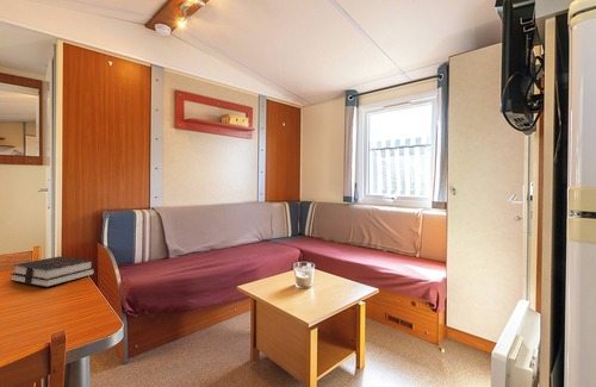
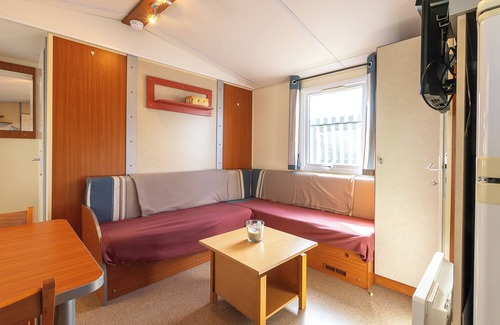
- hardback book [8,256,97,288]
